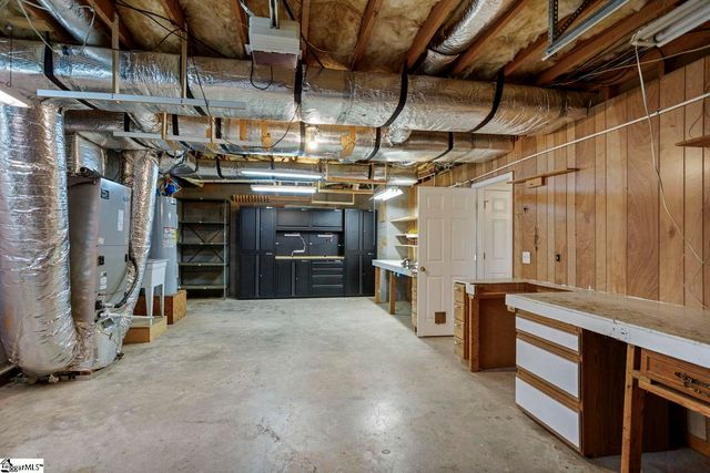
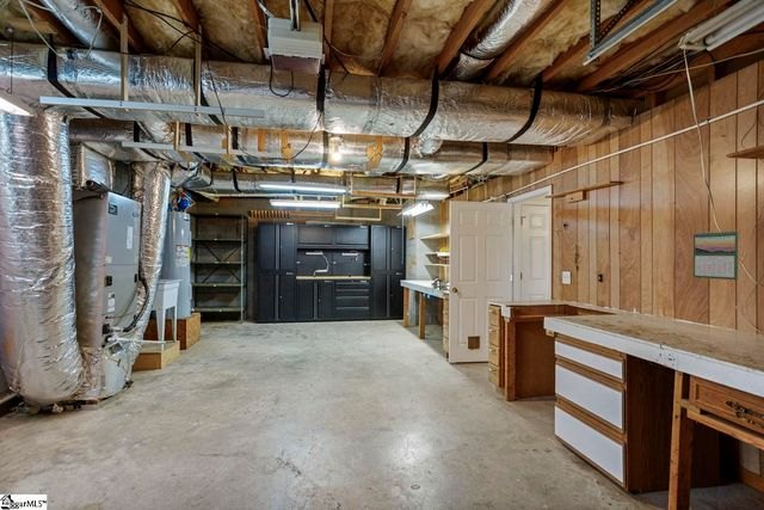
+ calendar [692,229,739,281]
